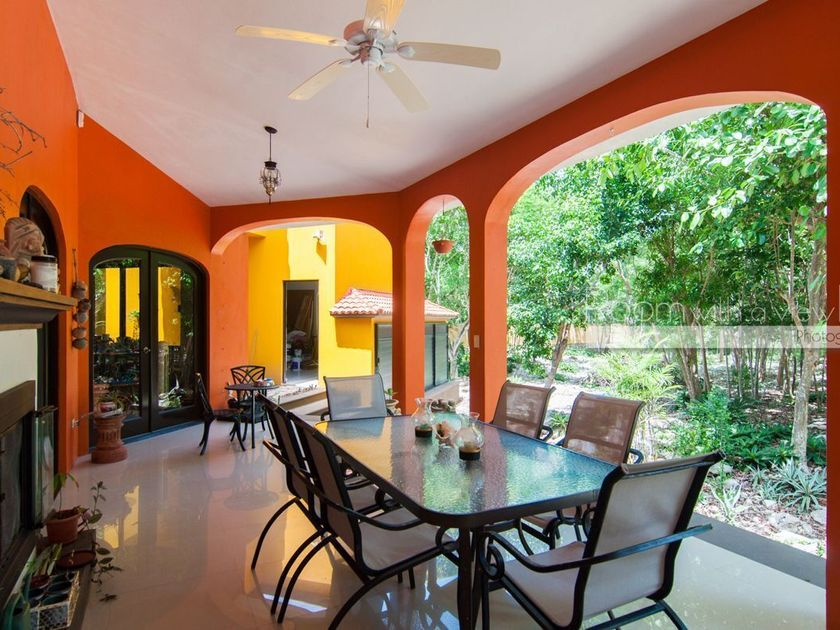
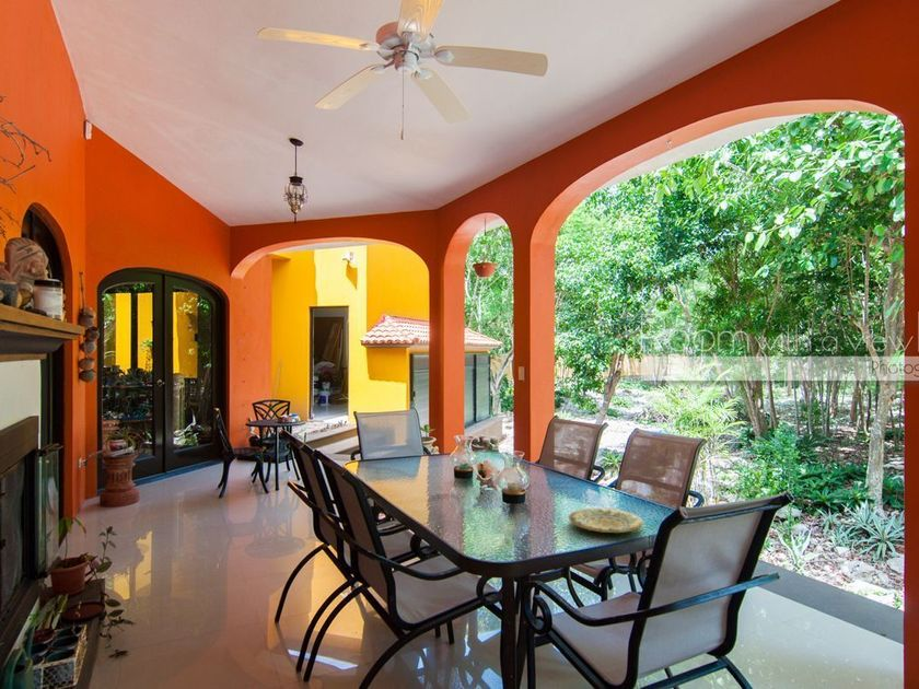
+ plate [568,507,645,534]
